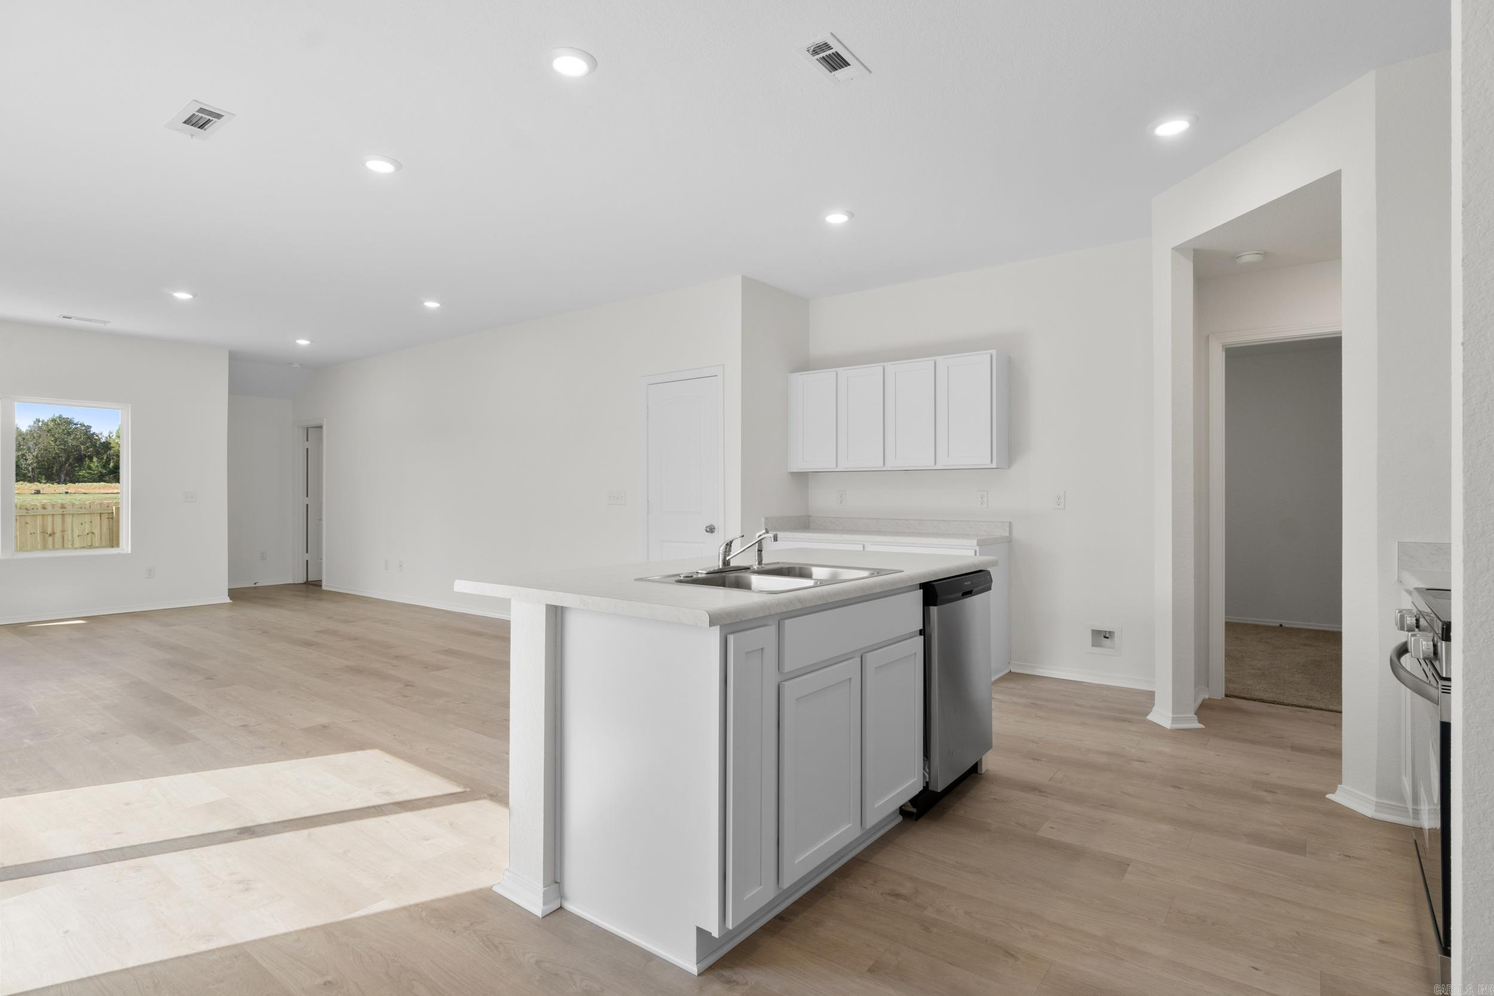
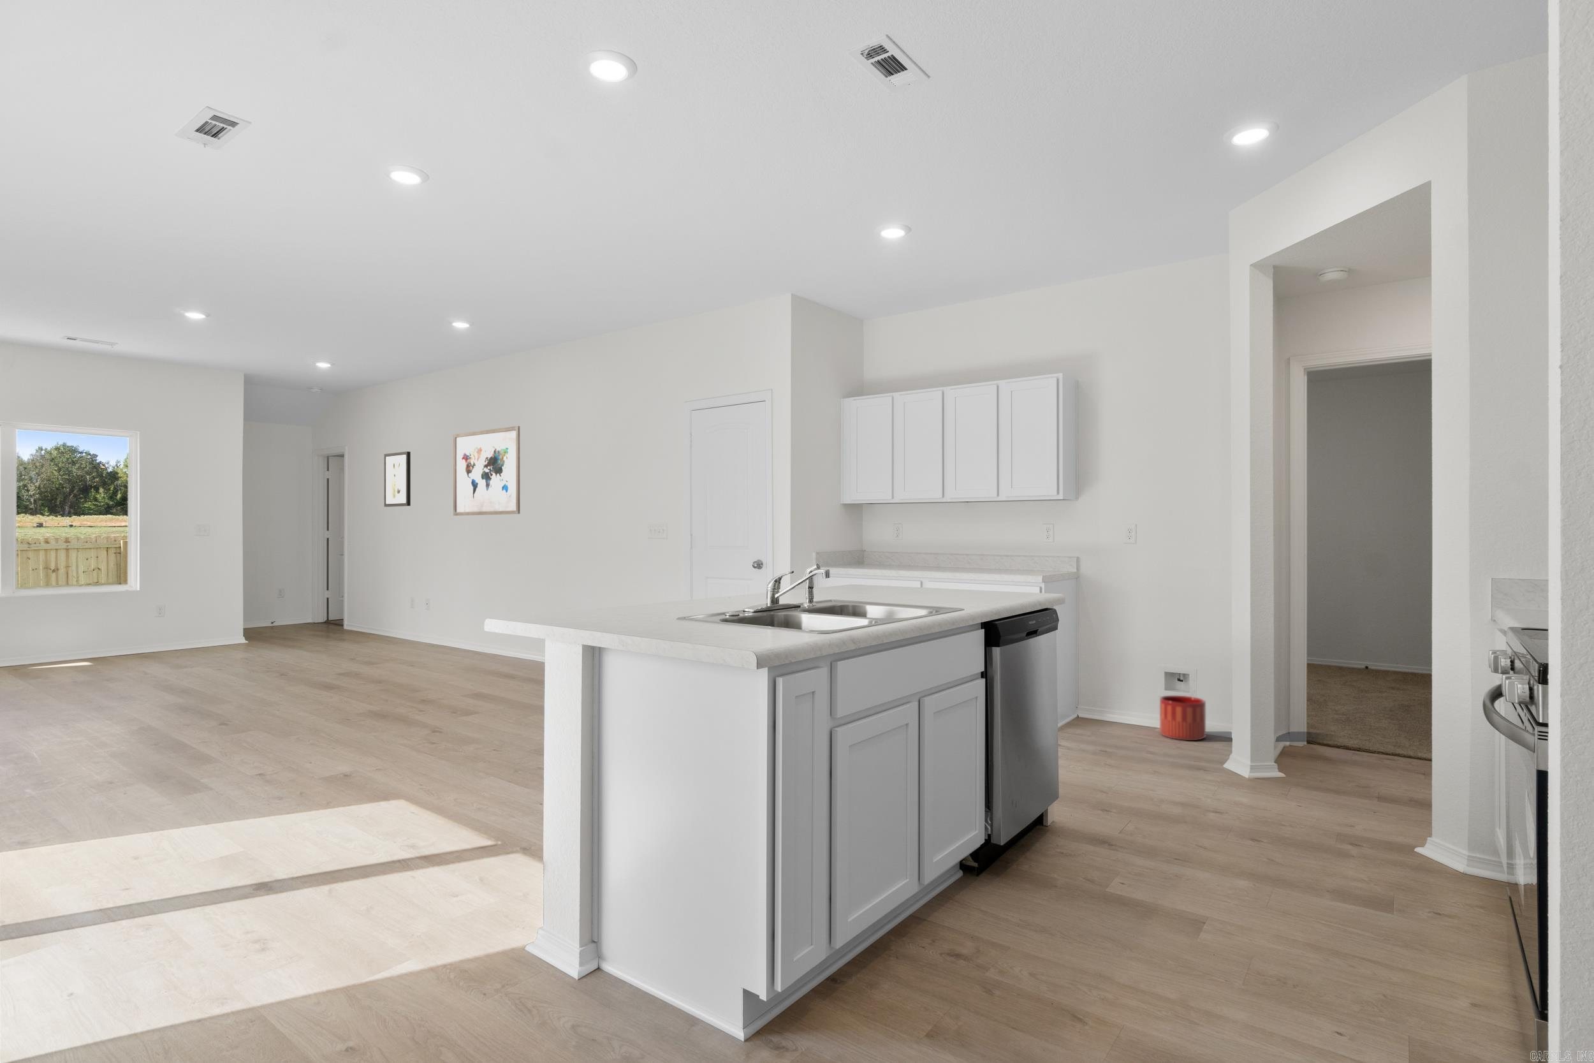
+ planter [1159,695,1206,741]
+ wall art [453,426,521,516]
+ wall art [384,451,412,508]
